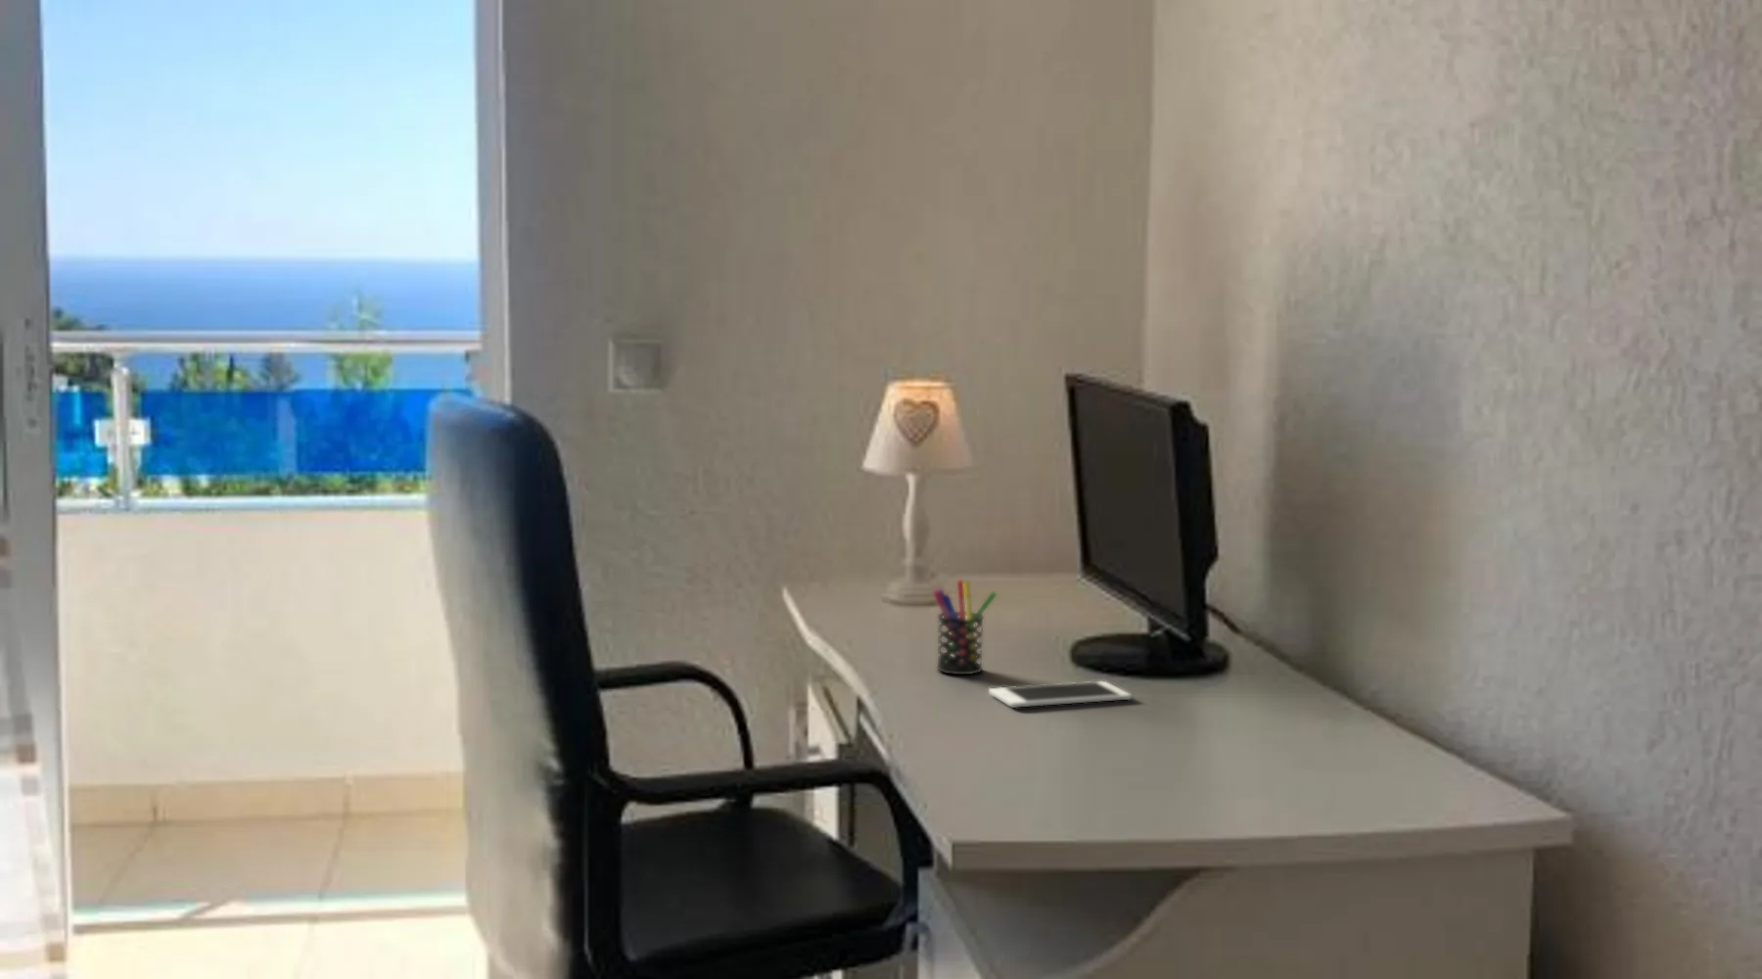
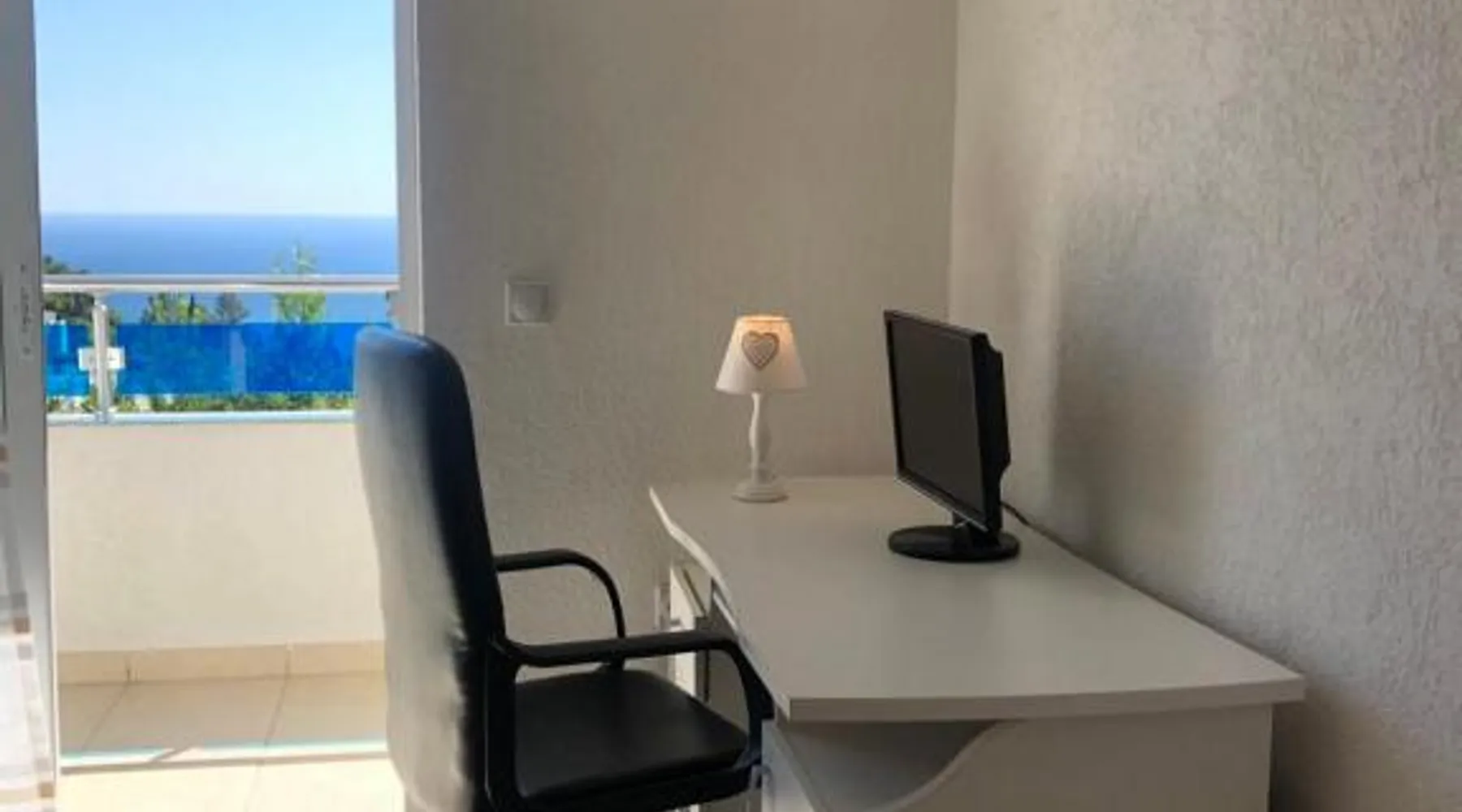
- pen holder [932,579,998,675]
- cell phone [988,680,1133,709]
